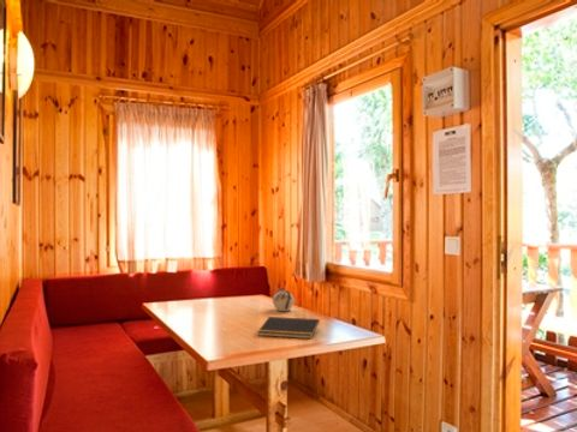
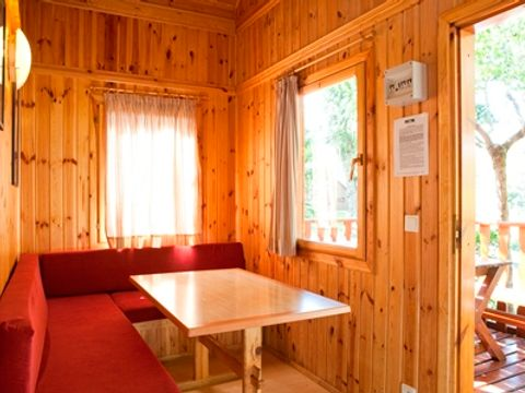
- notepad [256,316,321,340]
- teapot [272,286,296,312]
